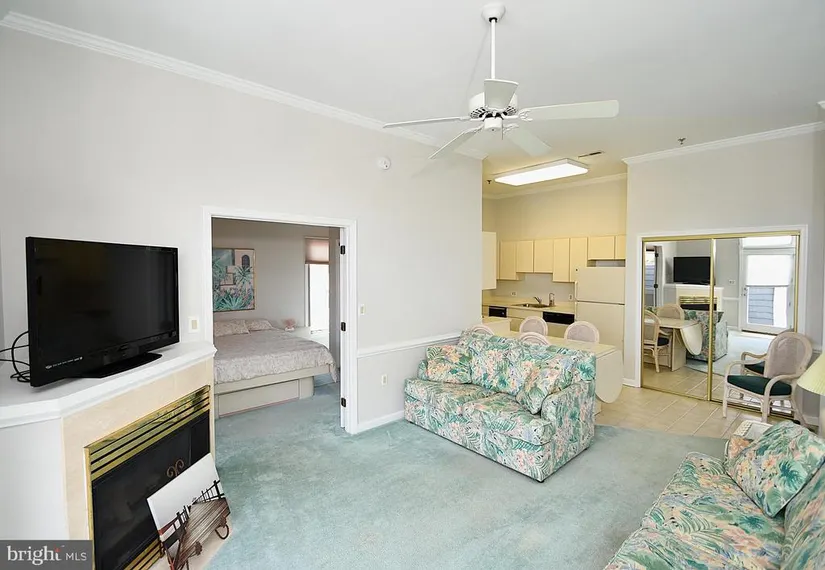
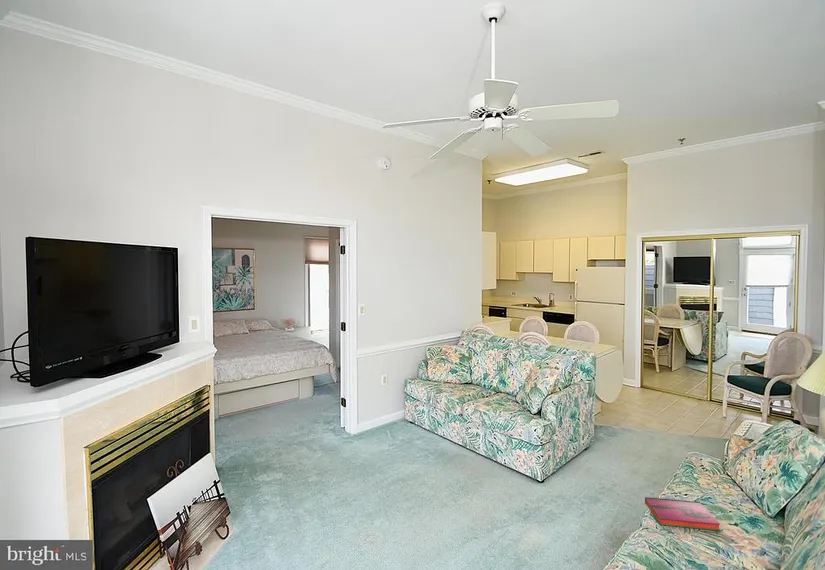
+ hardback book [644,496,721,532]
